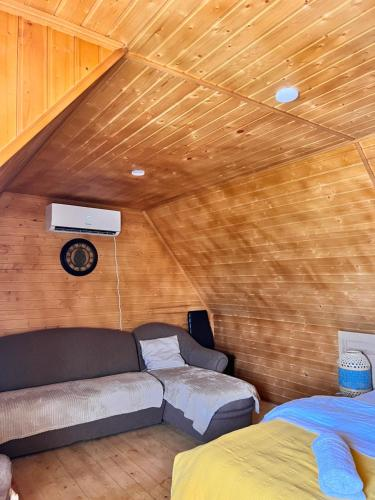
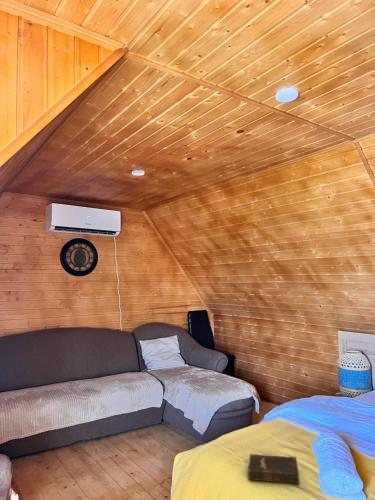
+ hardback book [248,453,300,485]
